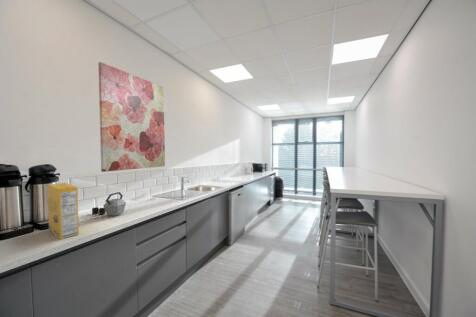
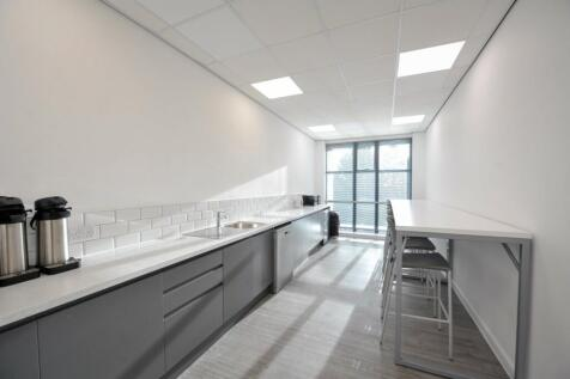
- wall art [97,61,166,173]
- kettle [91,191,127,217]
- cereal box [46,182,80,240]
